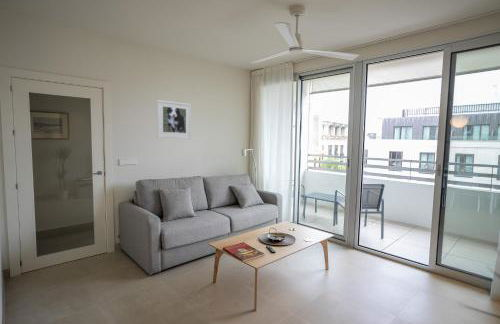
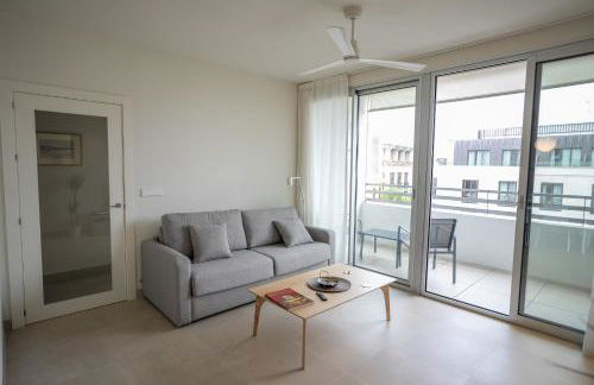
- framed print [156,99,192,140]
